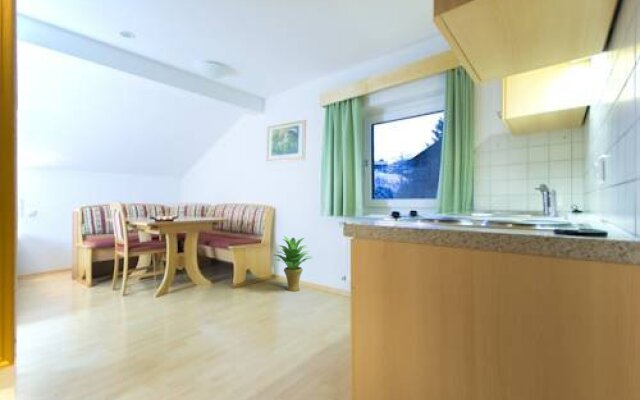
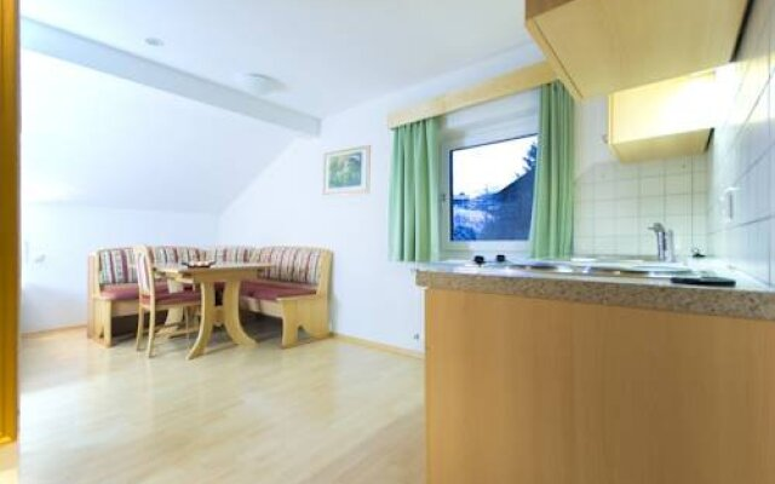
- potted plant [272,235,313,293]
